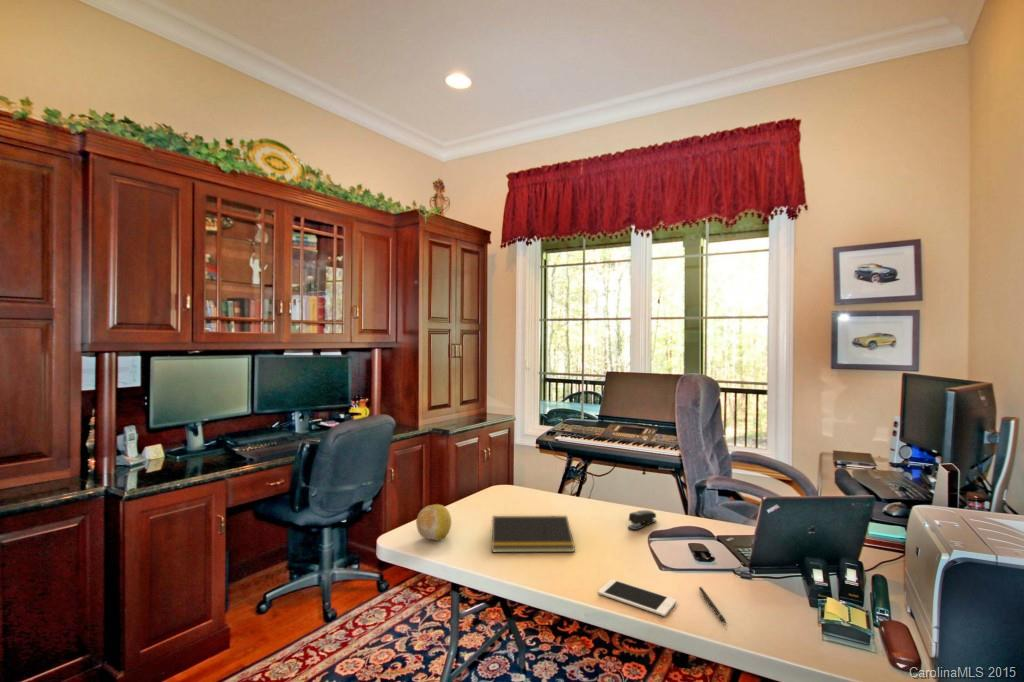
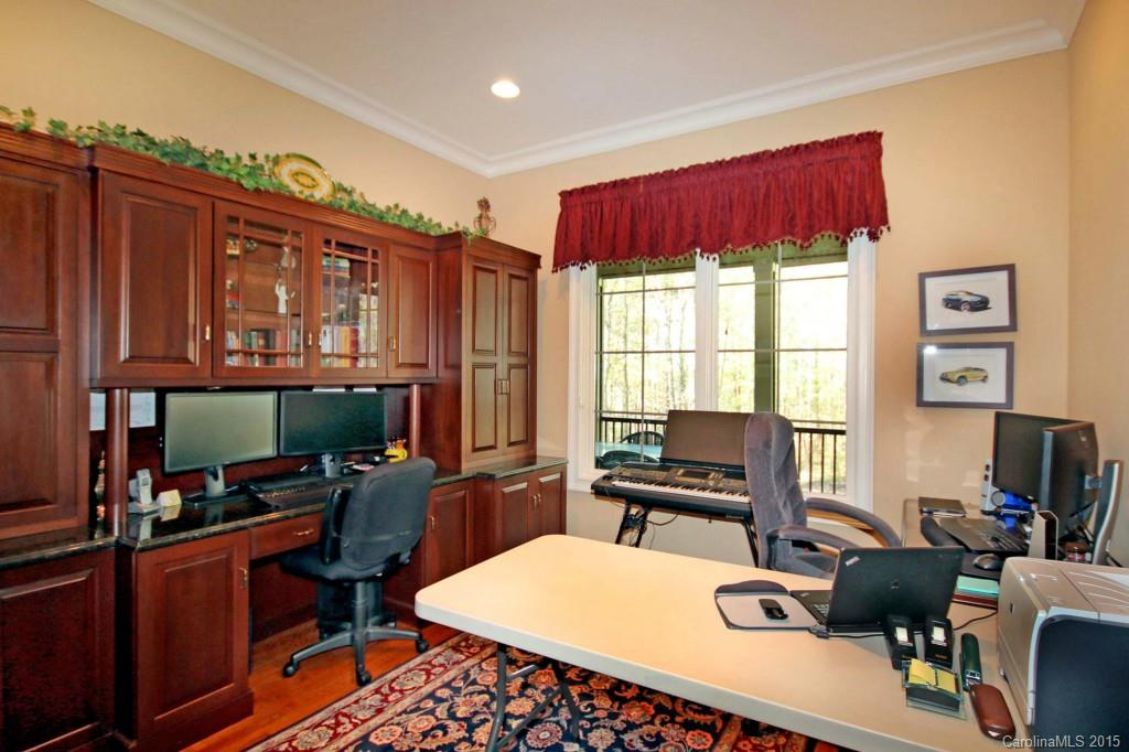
- cell phone [597,578,677,617]
- notepad [489,515,576,553]
- stapler [627,509,658,531]
- pen [698,586,727,624]
- fruit [415,503,452,542]
